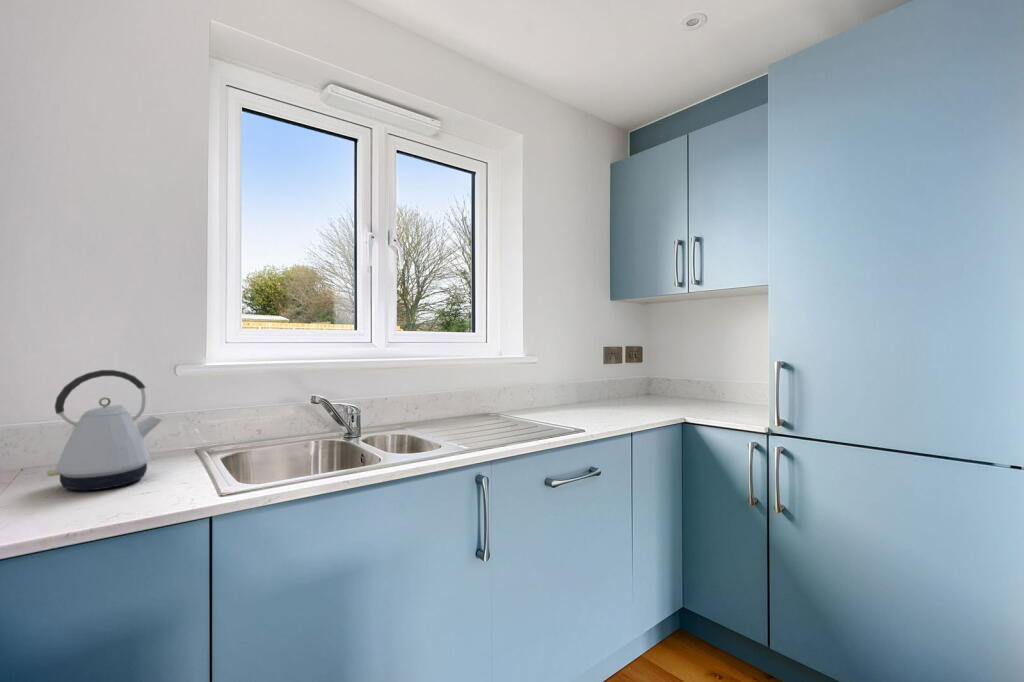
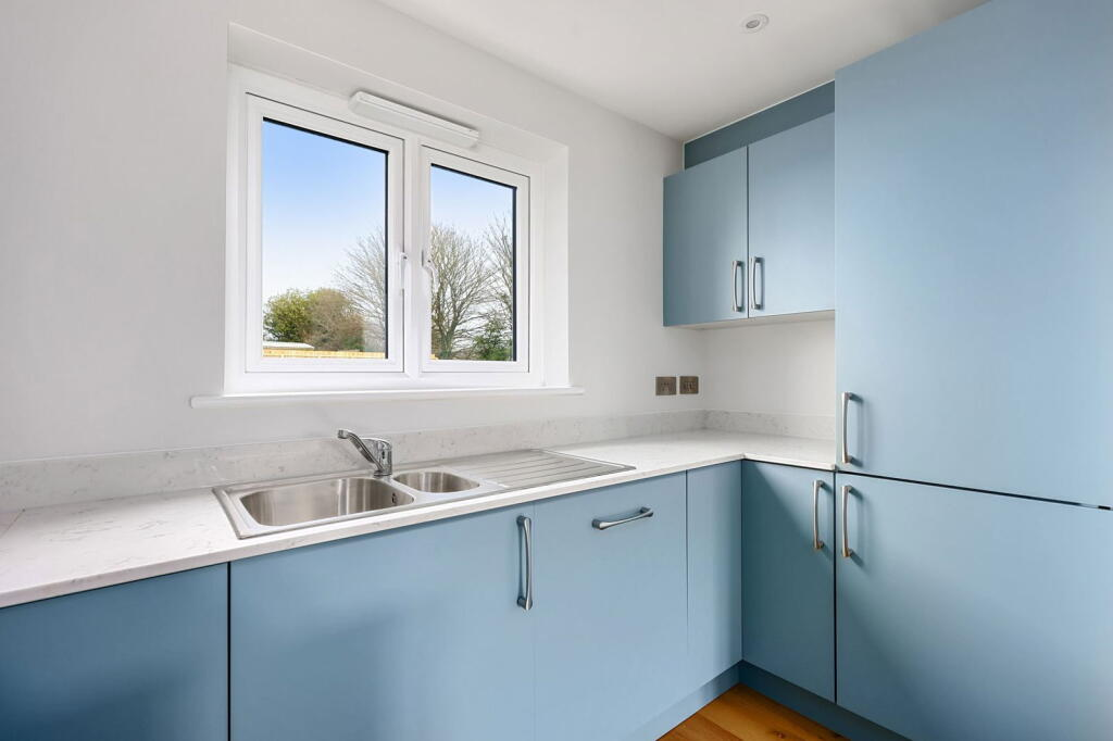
- kettle [46,369,163,492]
